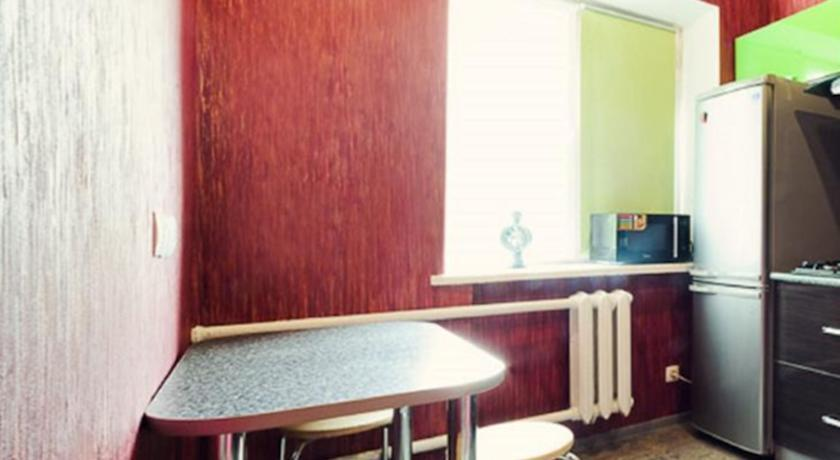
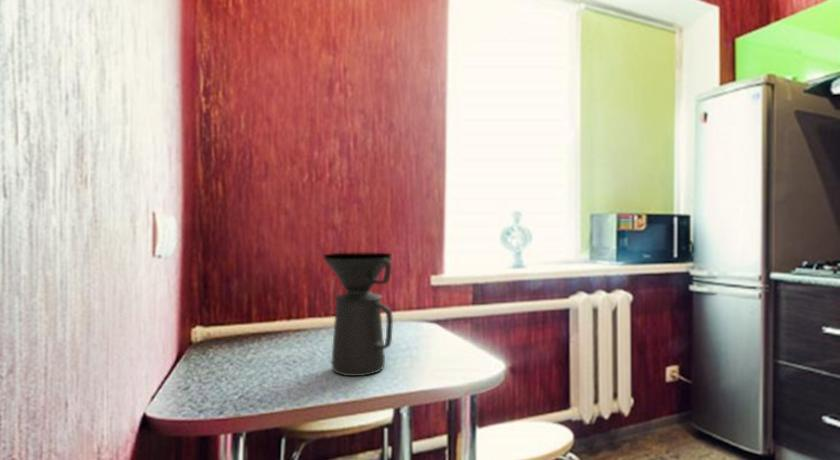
+ coffee maker [322,252,394,377]
